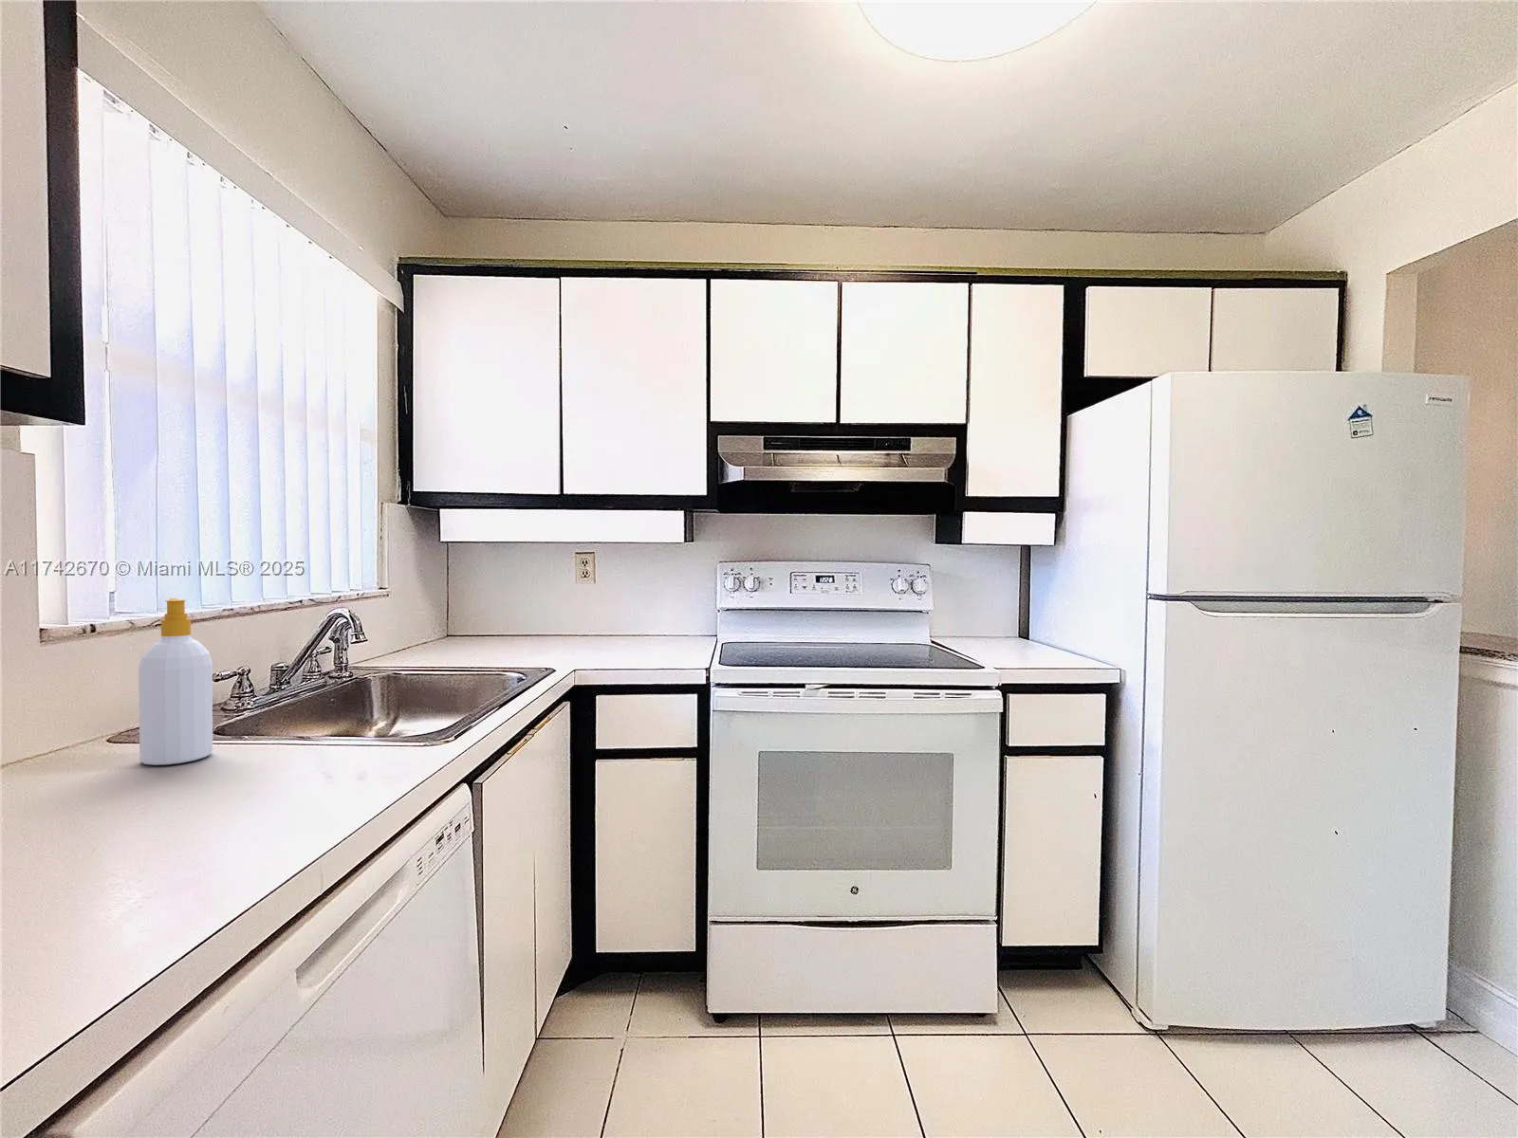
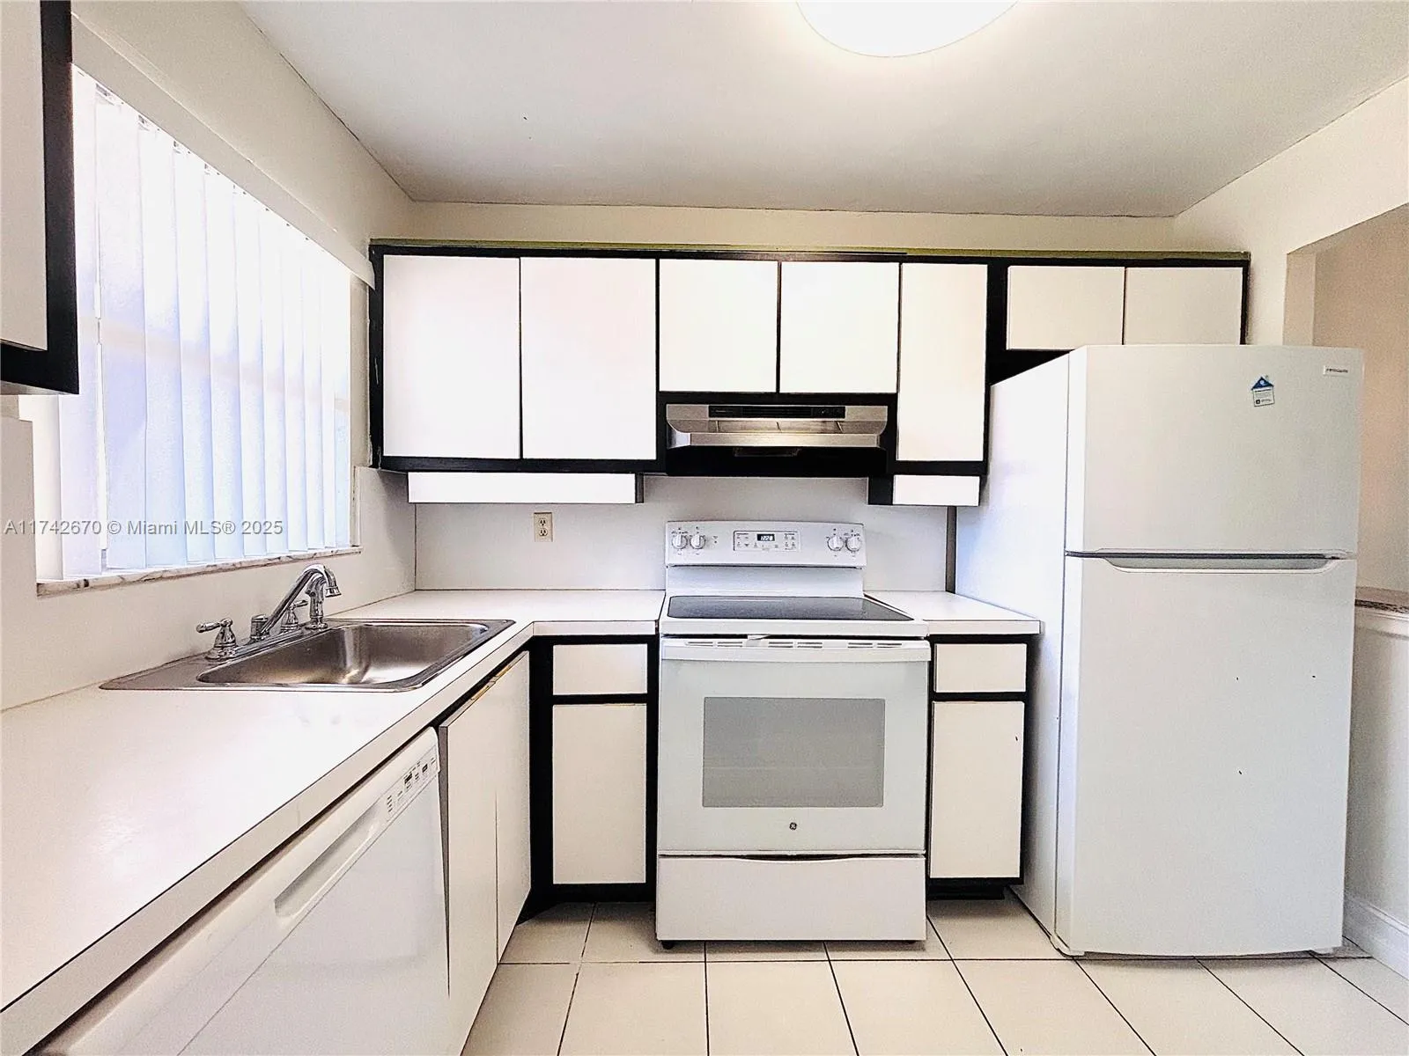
- soap bottle [137,598,214,766]
